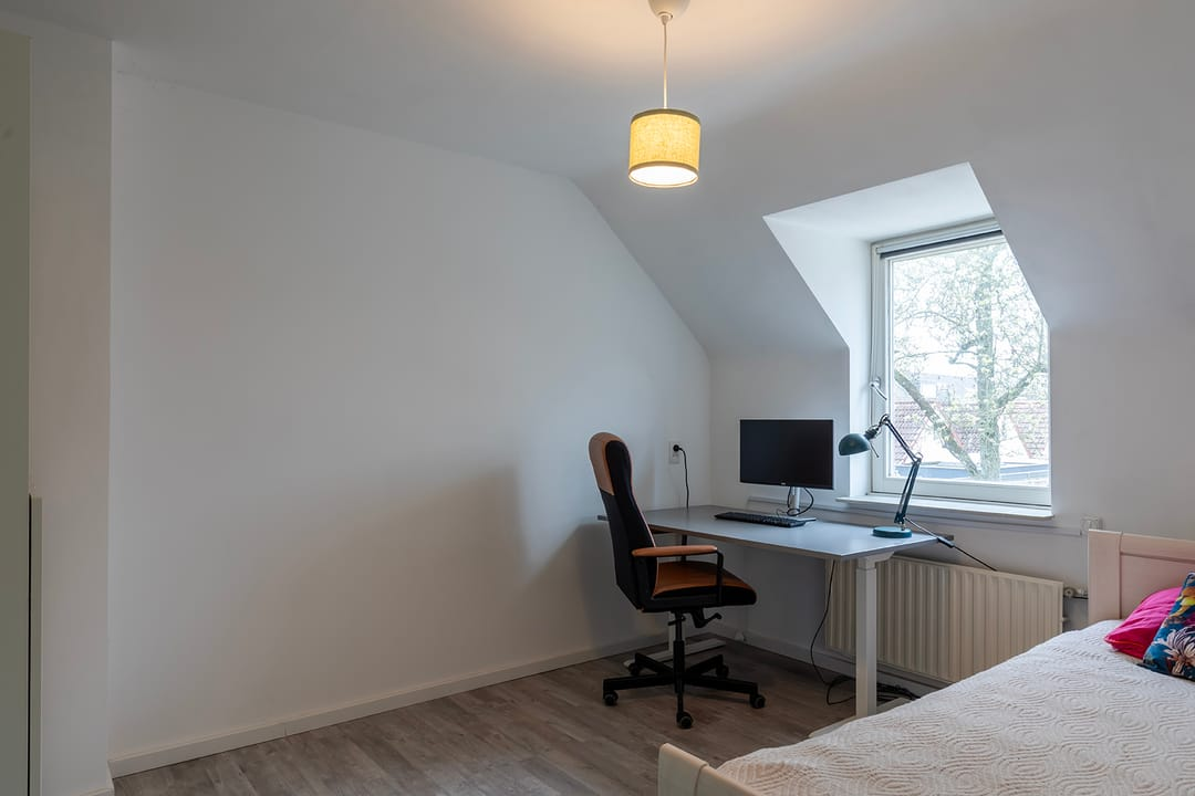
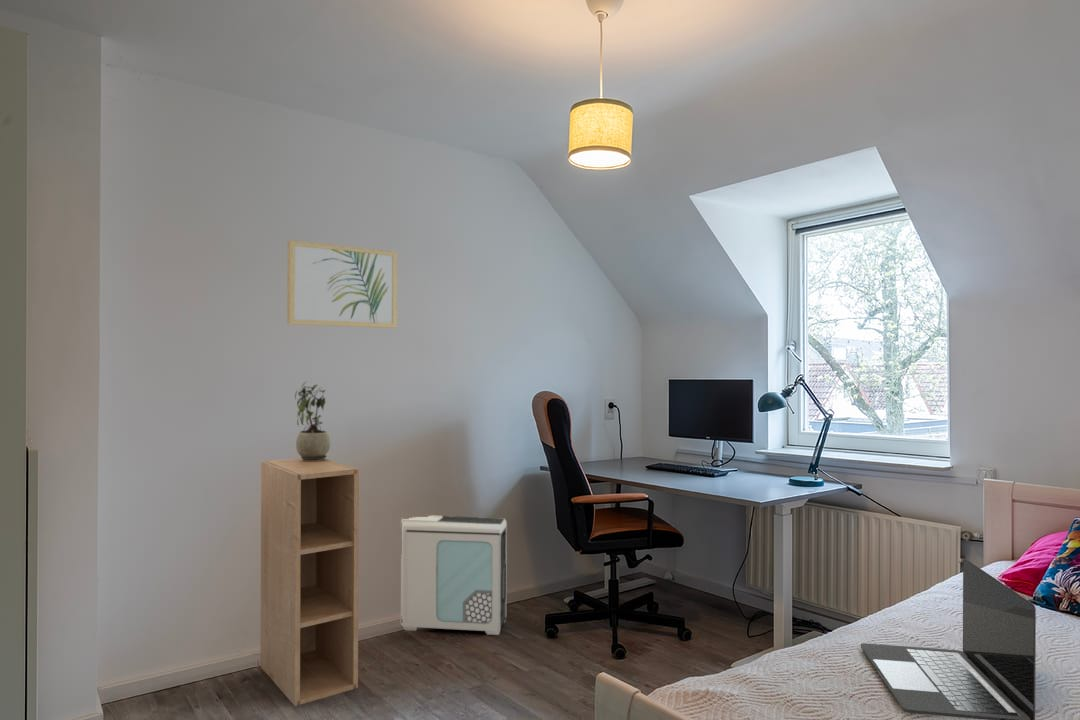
+ shelving unit [259,457,360,707]
+ laptop [860,558,1037,720]
+ wall art [286,239,398,329]
+ air purifier [400,514,508,636]
+ potted plant [294,381,331,461]
